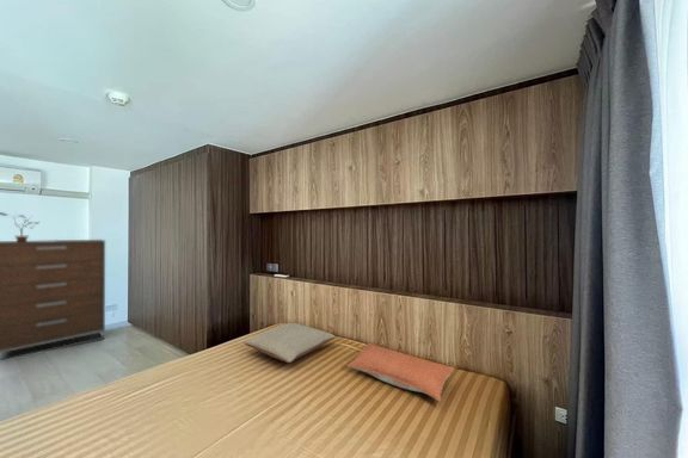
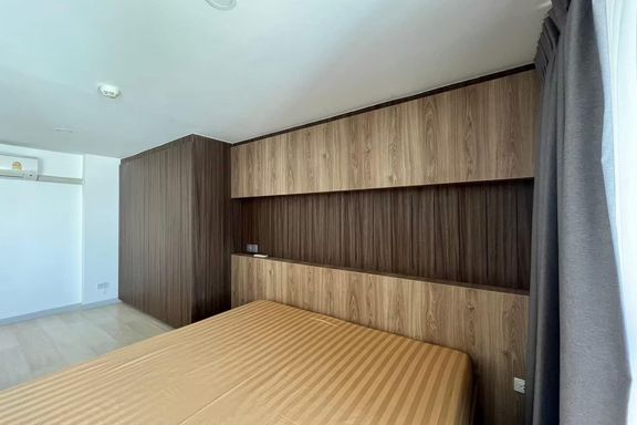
- pillow [244,322,336,364]
- pillow [345,342,455,402]
- potted plant [0,211,41,242]
- dresser [0,239,106,363]
